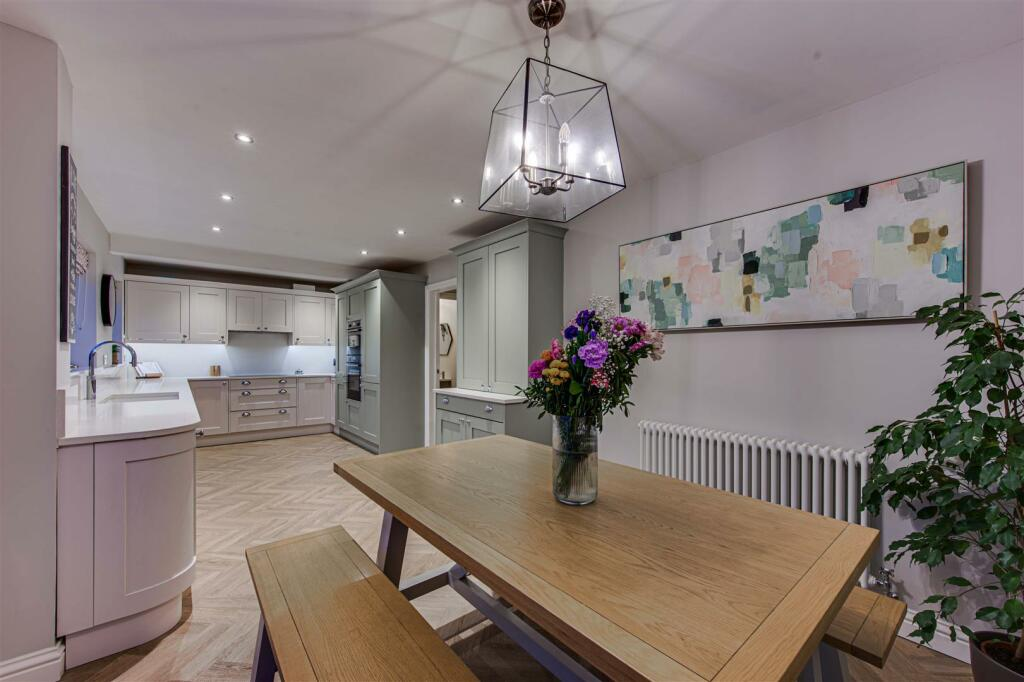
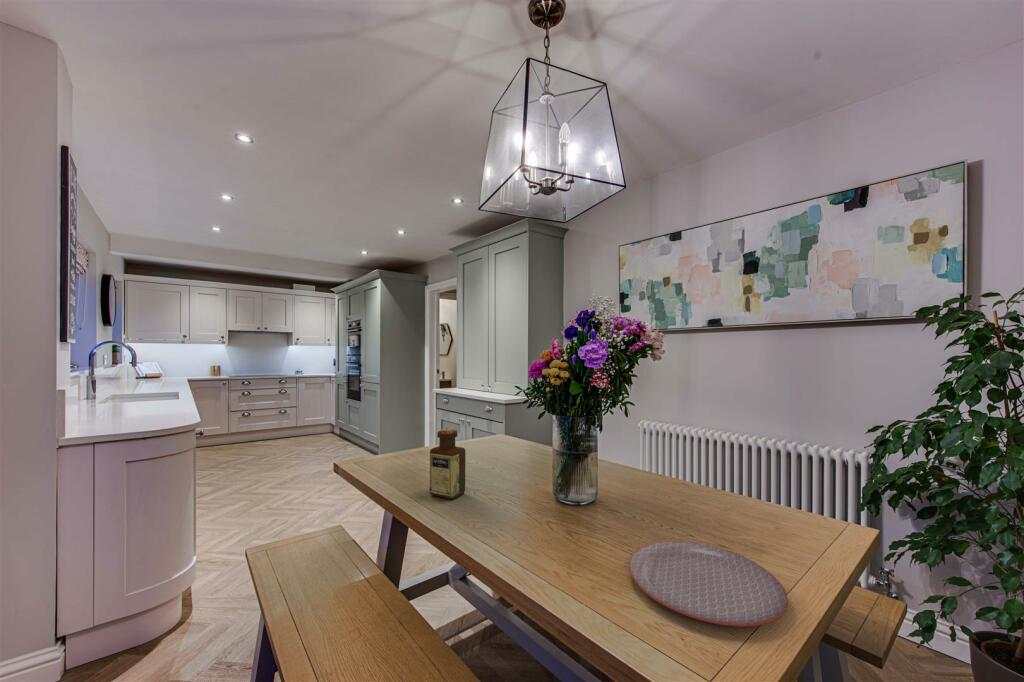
+ plate [628,539,789,628]
+ bottle [428,427,467,500]
